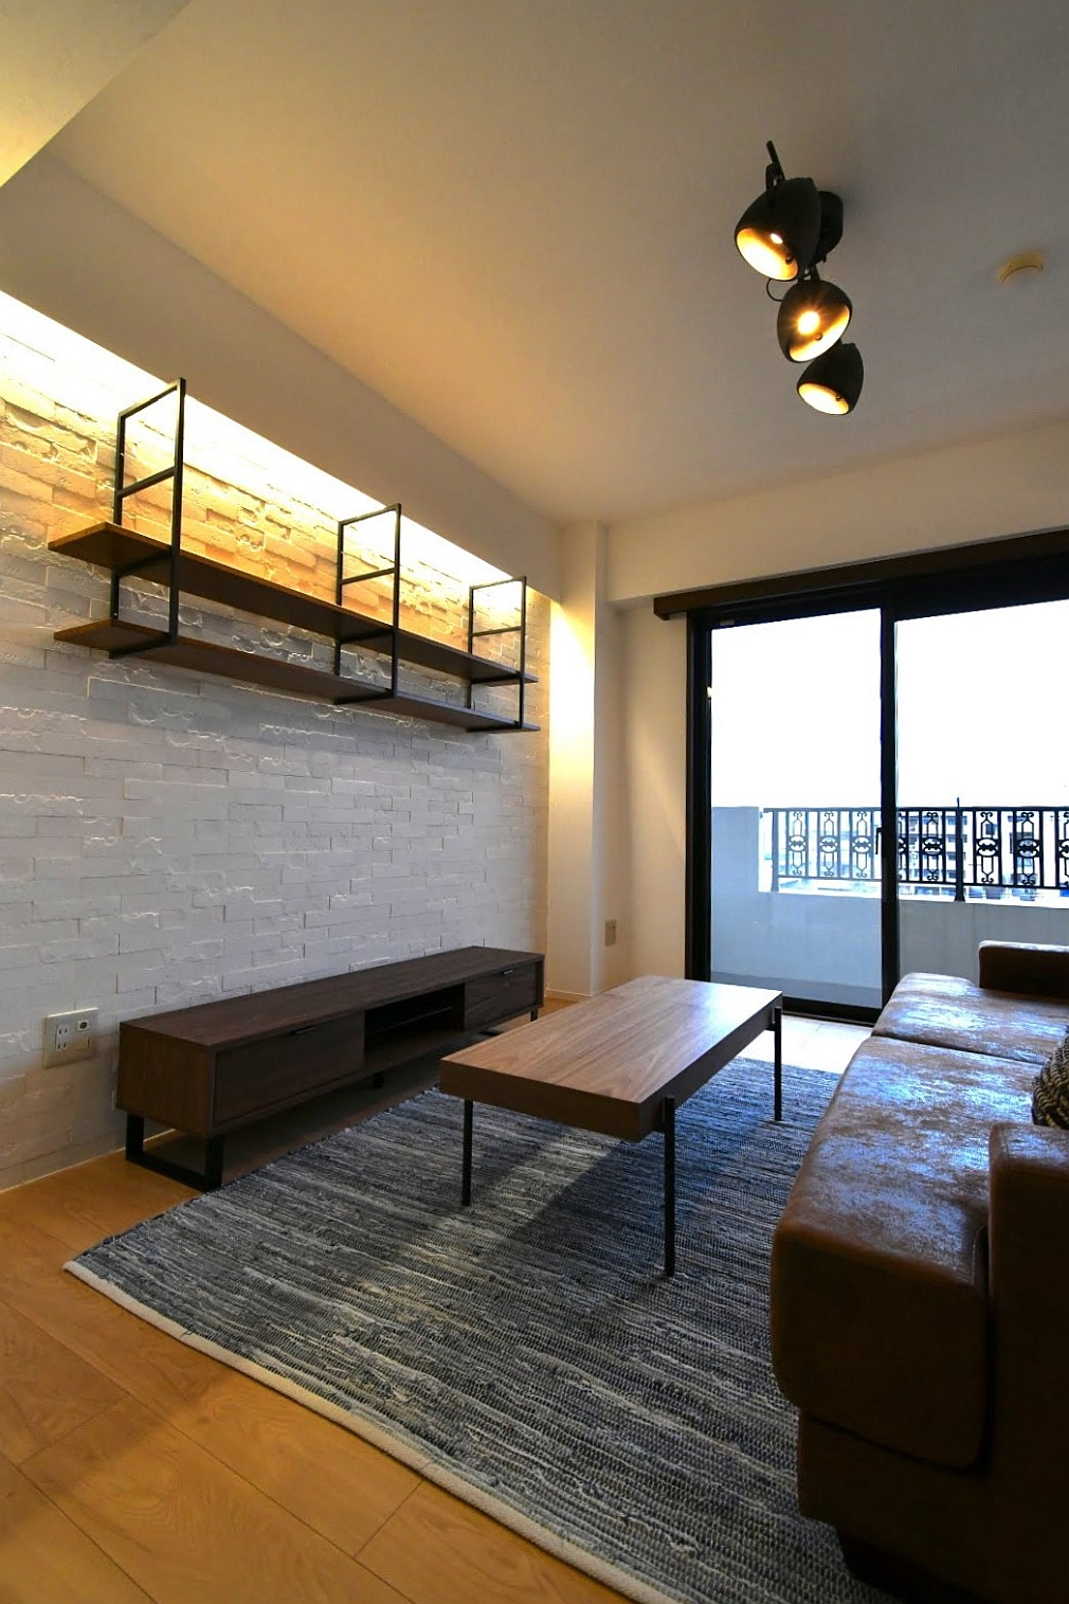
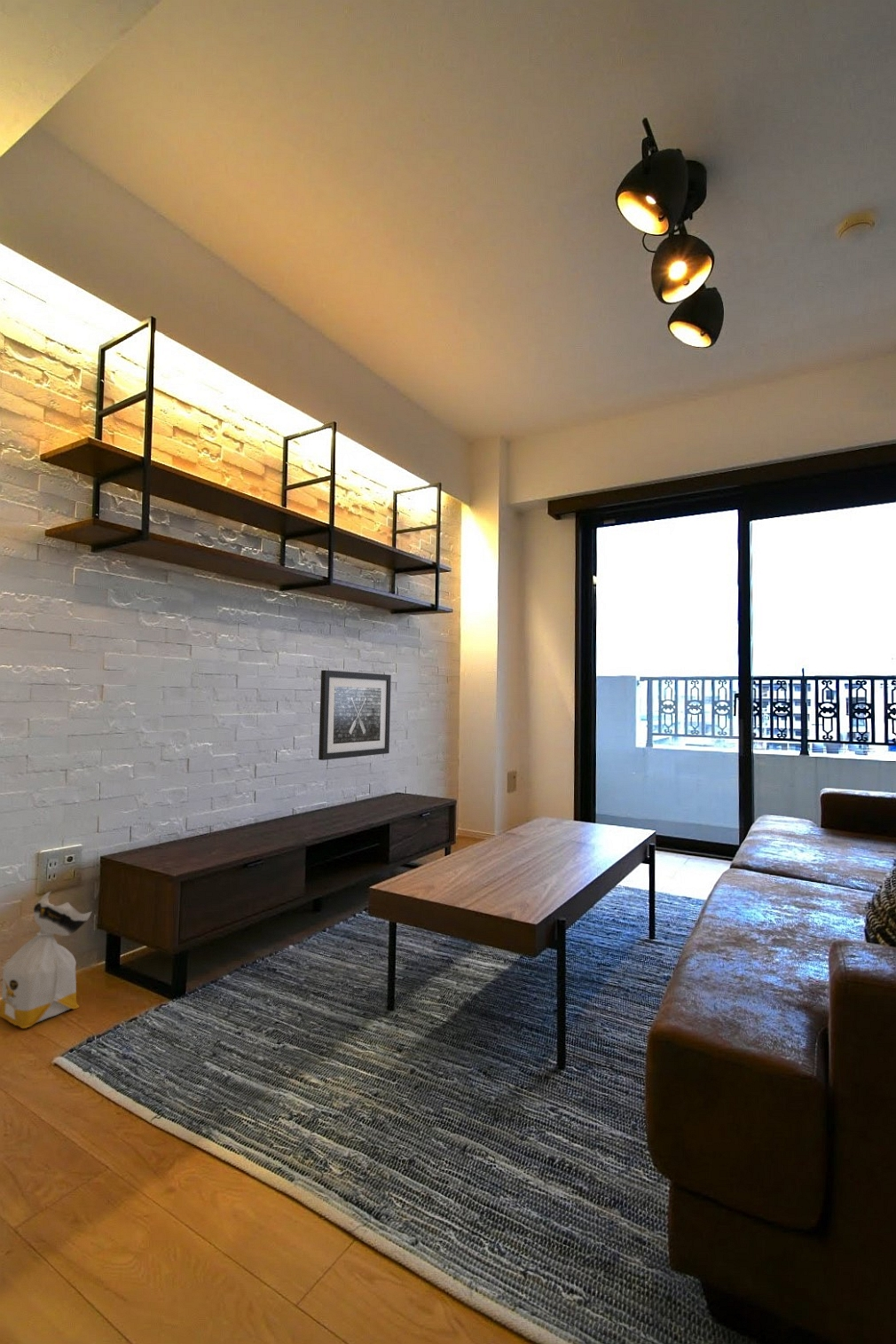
+ bag [0,891,93,1029]
+ wall art [318,669,392,761]
